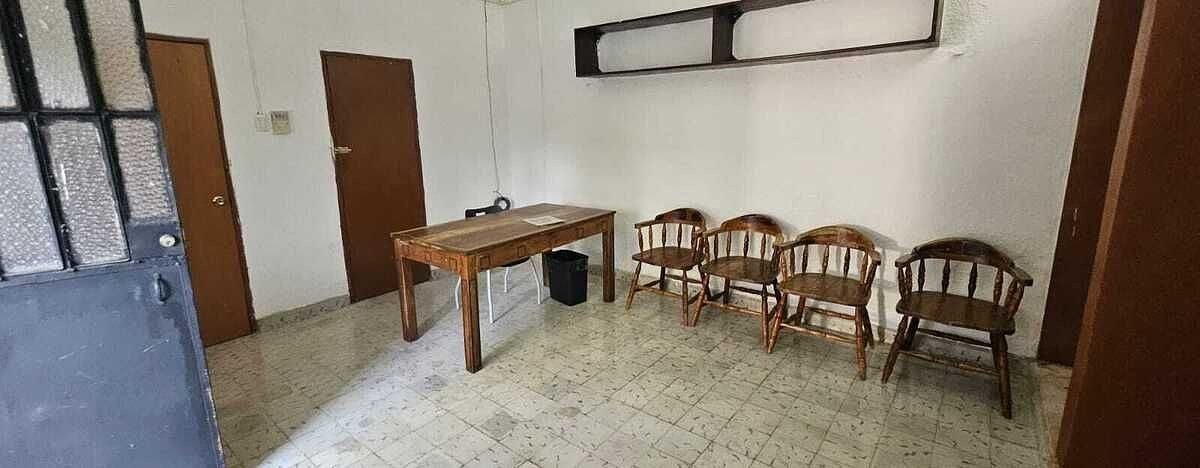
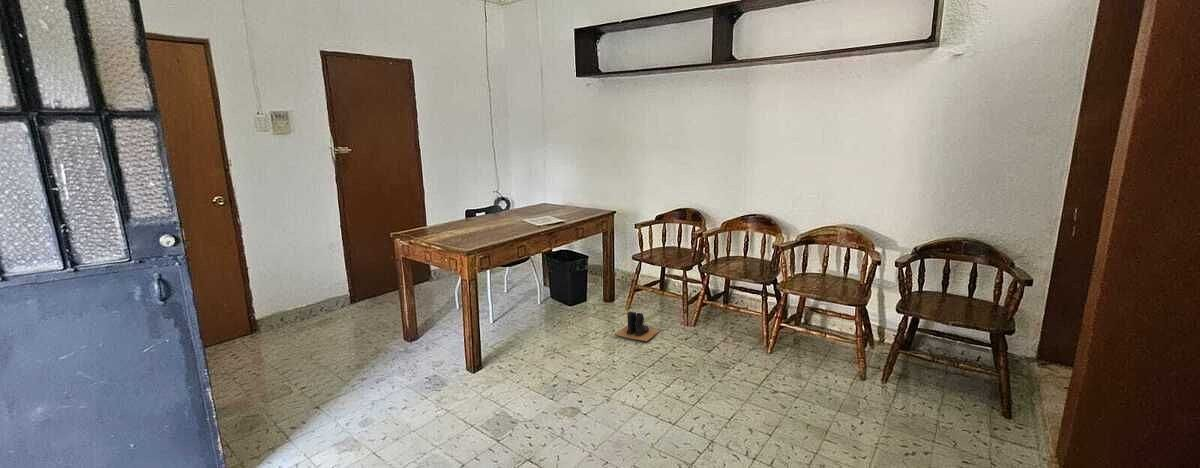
+ boots [613,311,661,343]
